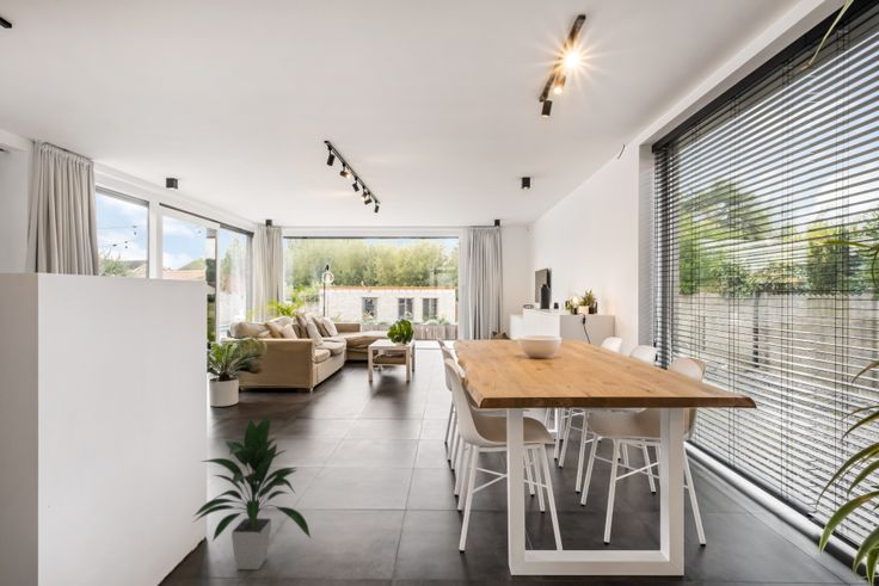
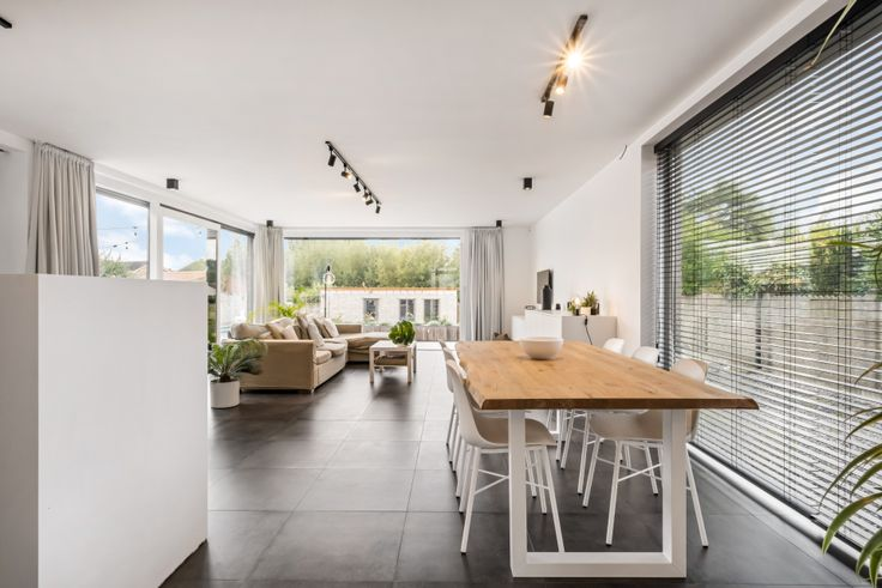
- indoor plant [193,412,312,570]
